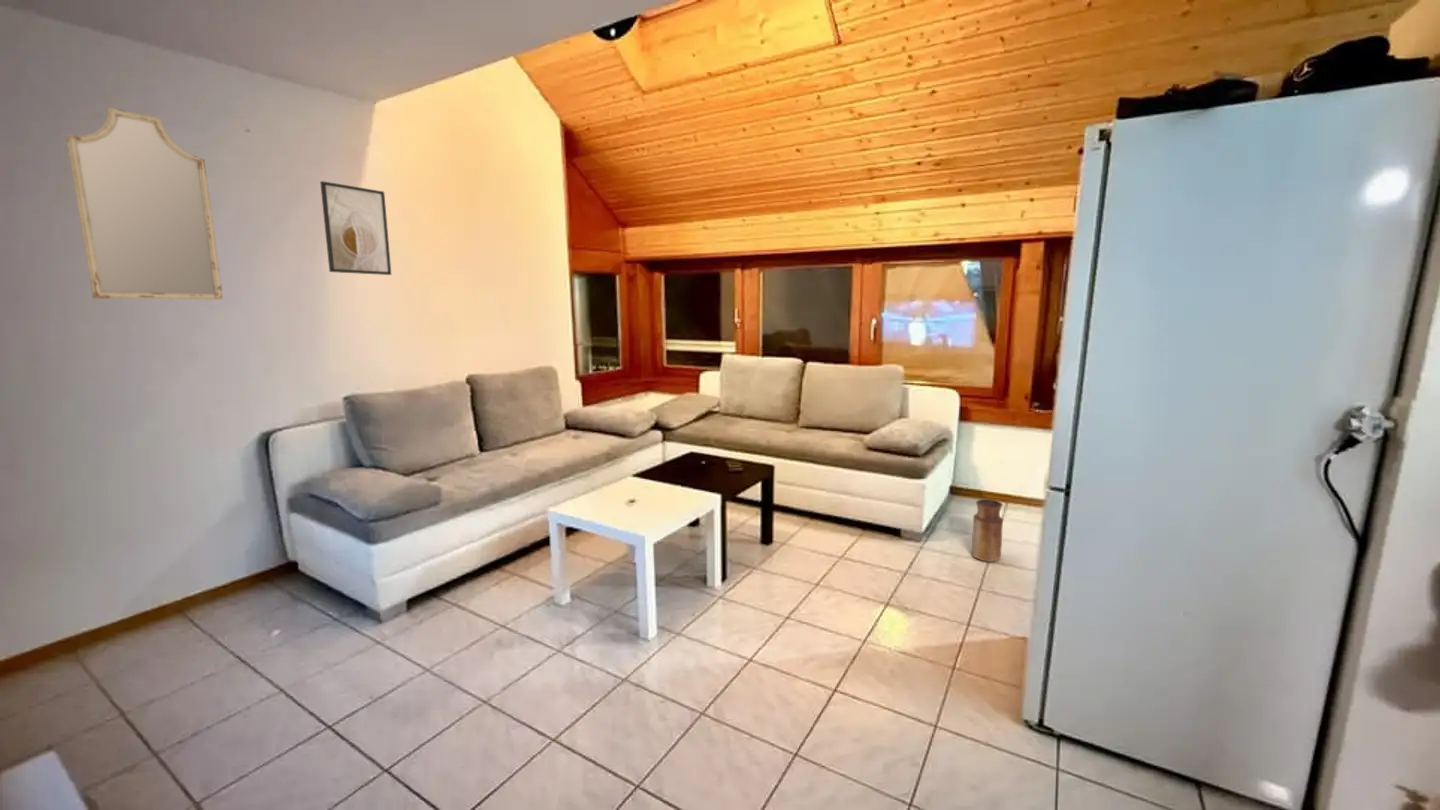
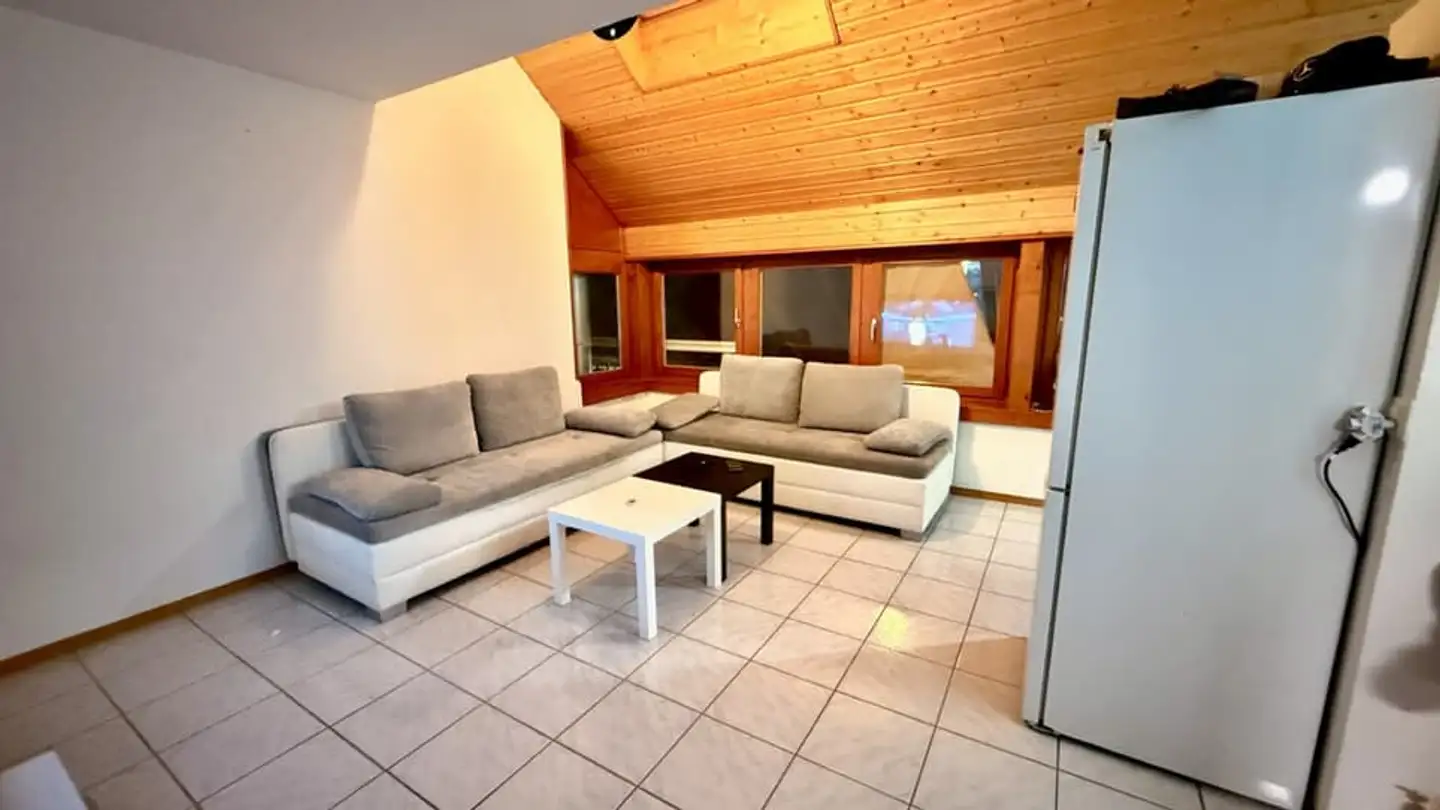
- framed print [319,180,392,276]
- home mirror [65,106,224,301]
- vase [971,498,1004,563]
